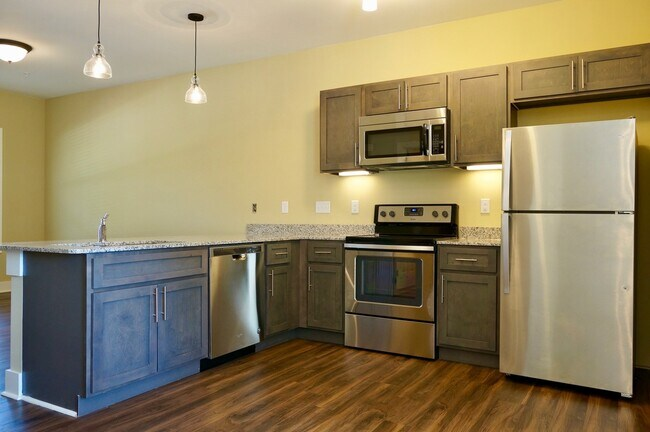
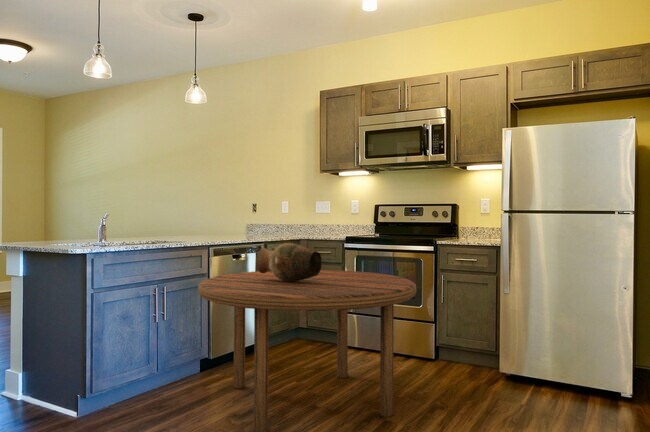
+ dining table [197,269,417,432]
+ vase [255,242,323,281]
